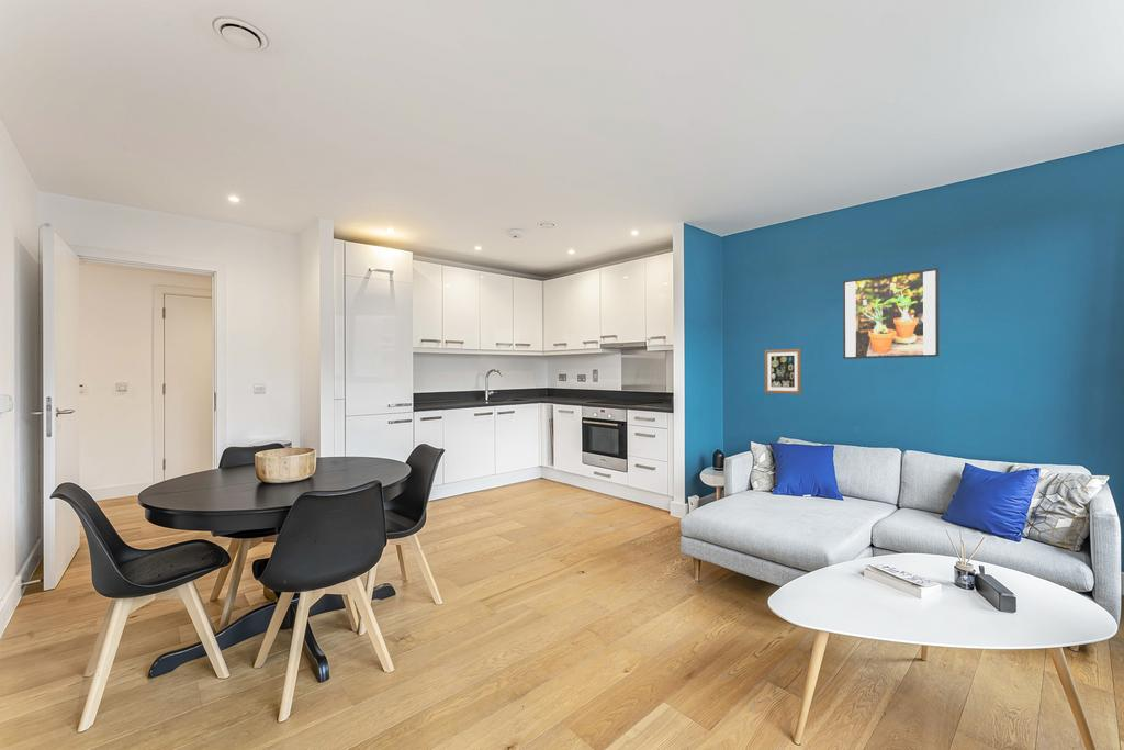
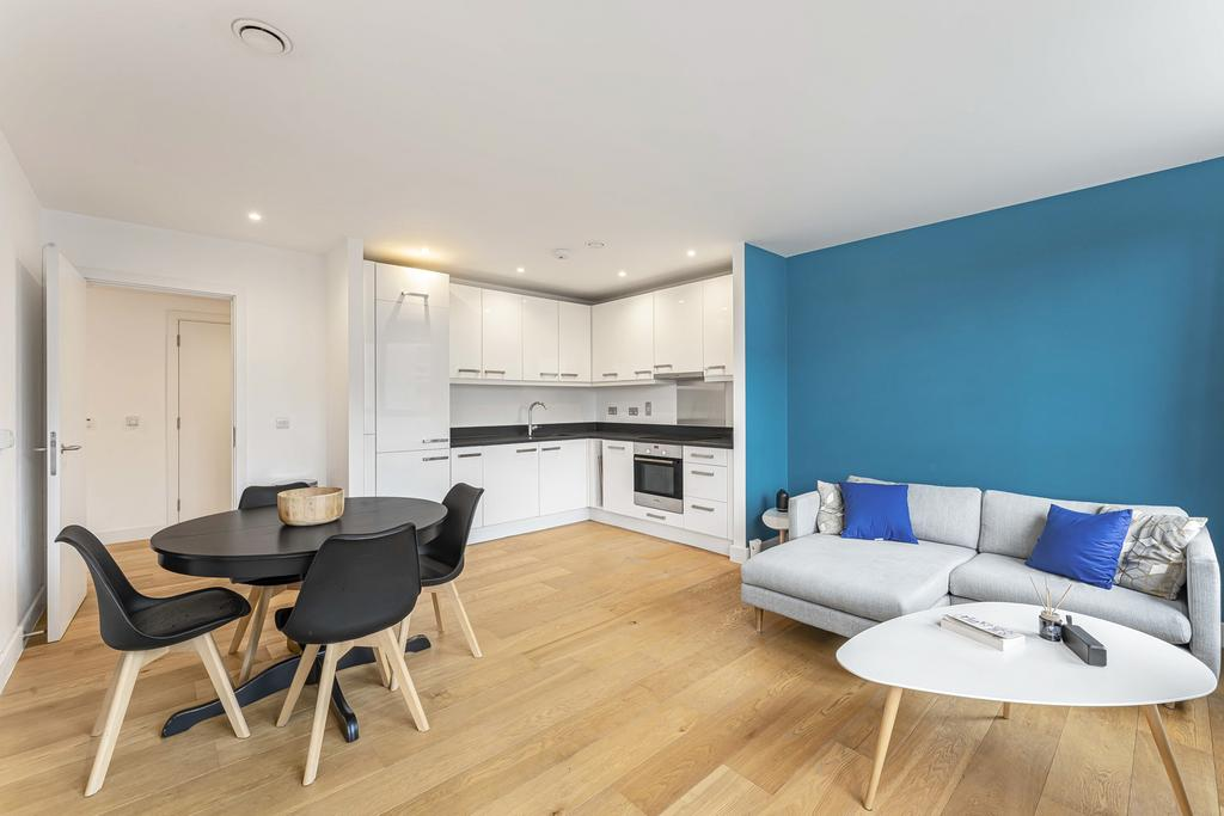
- wall art [764,348,802,395]
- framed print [842,267,940,360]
